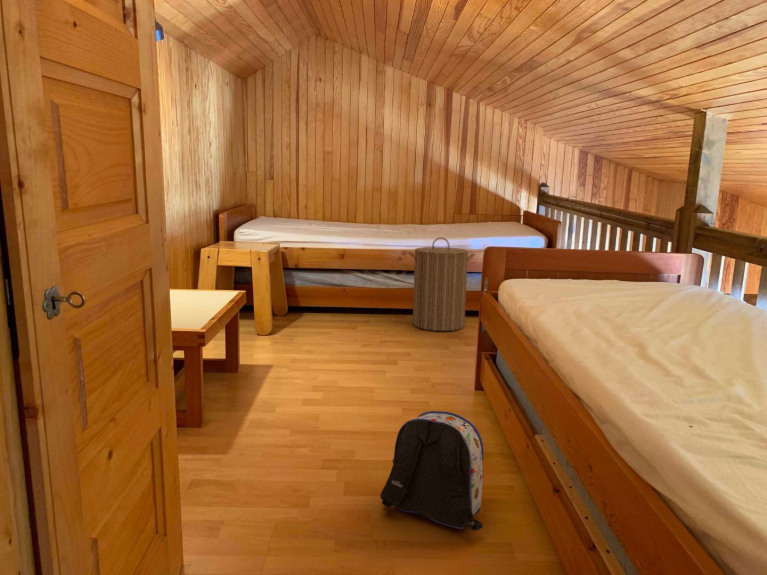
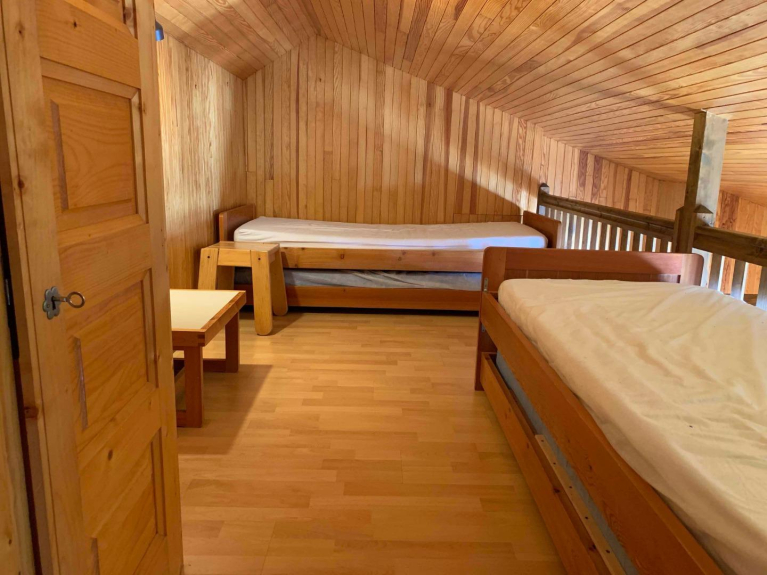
- backpack [379,410,485,532]
- laundry hamper [408,236,476,332]
